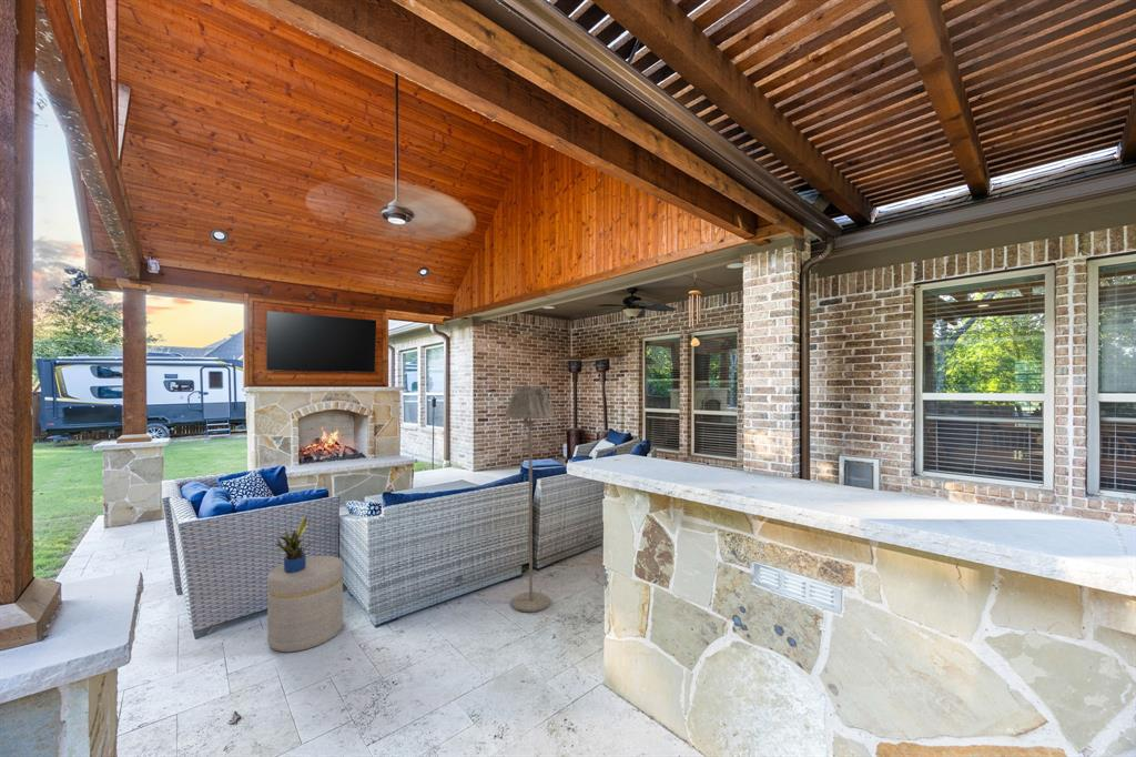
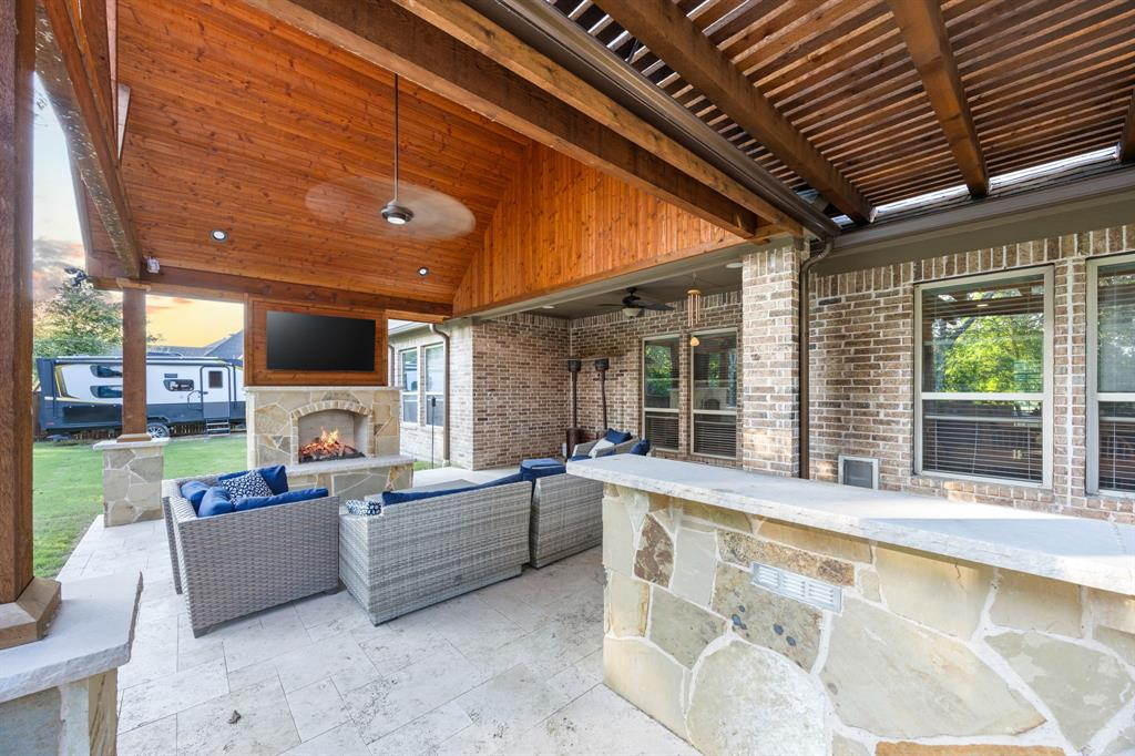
- potted plant [274,513,313,573]
- floor lamp [505,385,556,614]
- ottoman [266,555,344,653]
